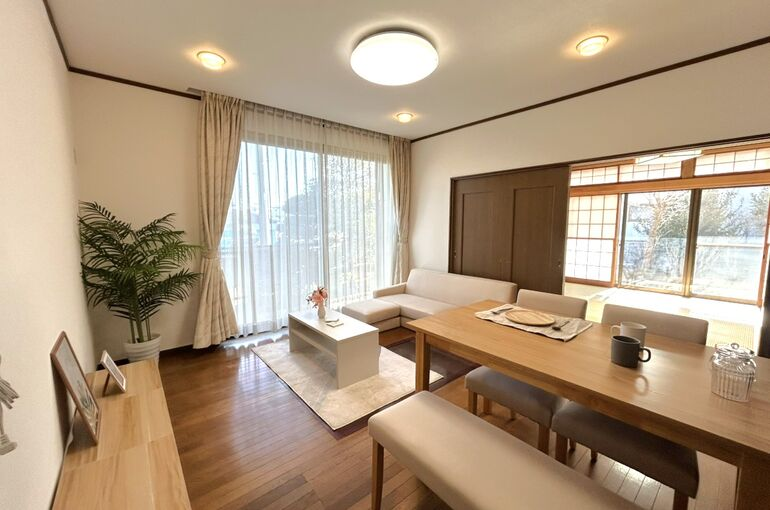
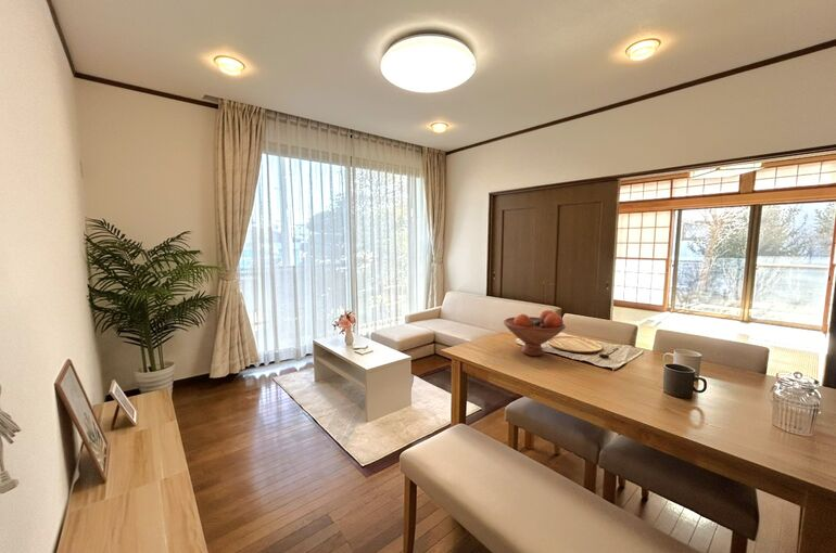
+ fruit bowl [503,309,567,357]
